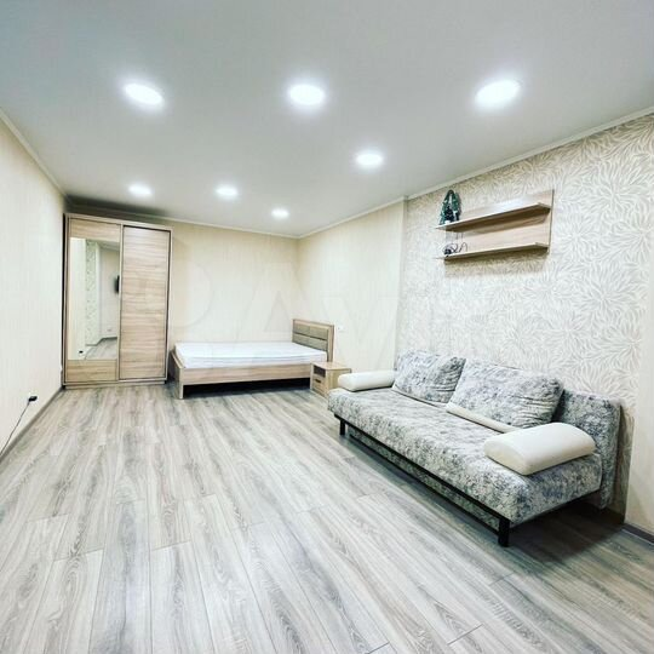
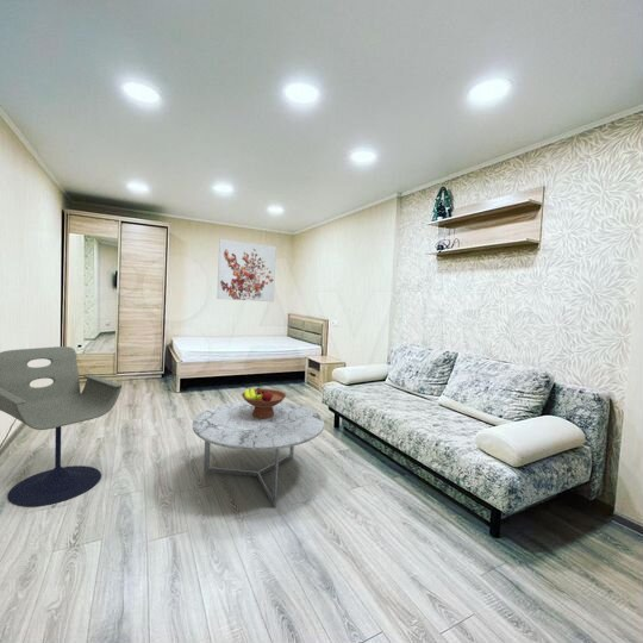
+ wall art [216,238,277,302]
+ office chair [0,345,123,507]
+ coffee table [192,400,325,508]
+ fruit bowl [241,386,287,419]
